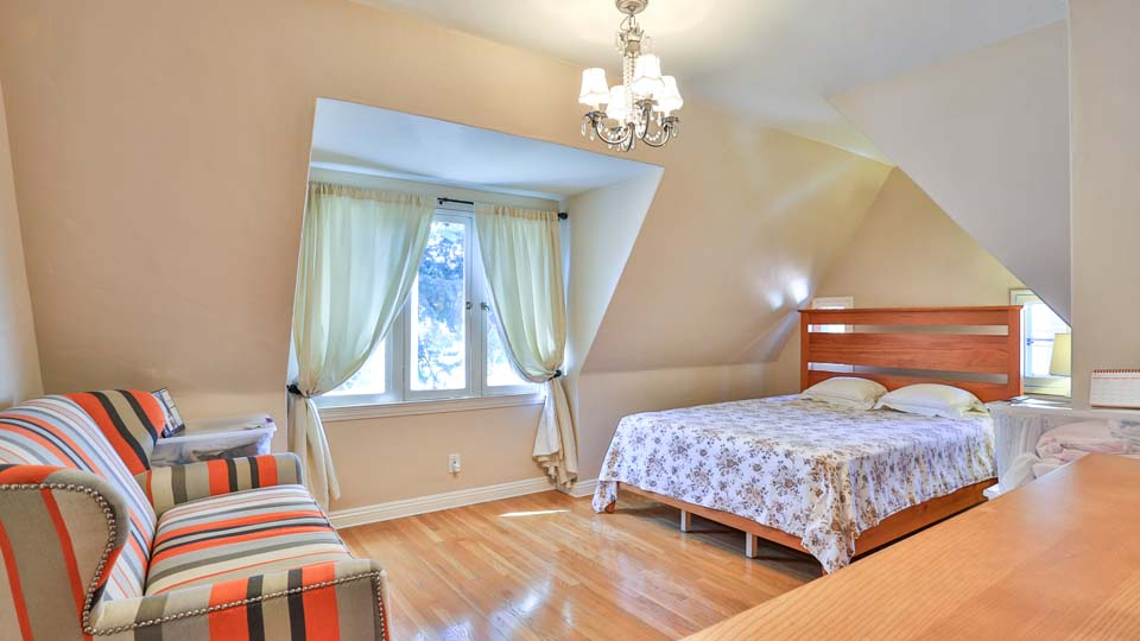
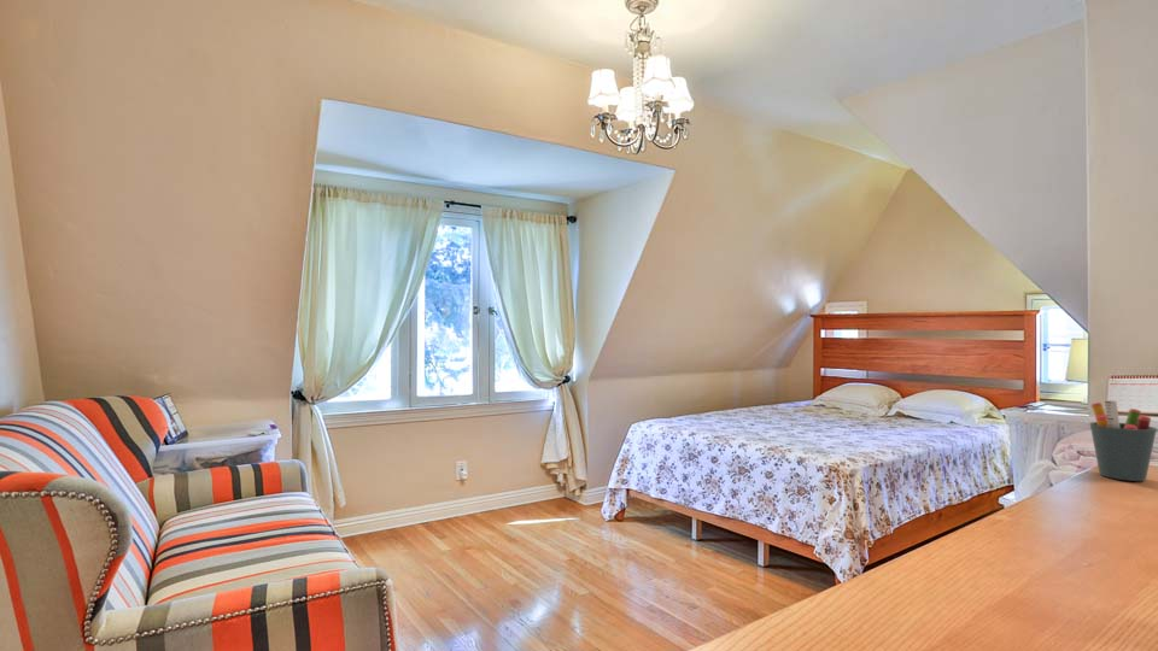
+ pen holder [1089,399,1158,482]
